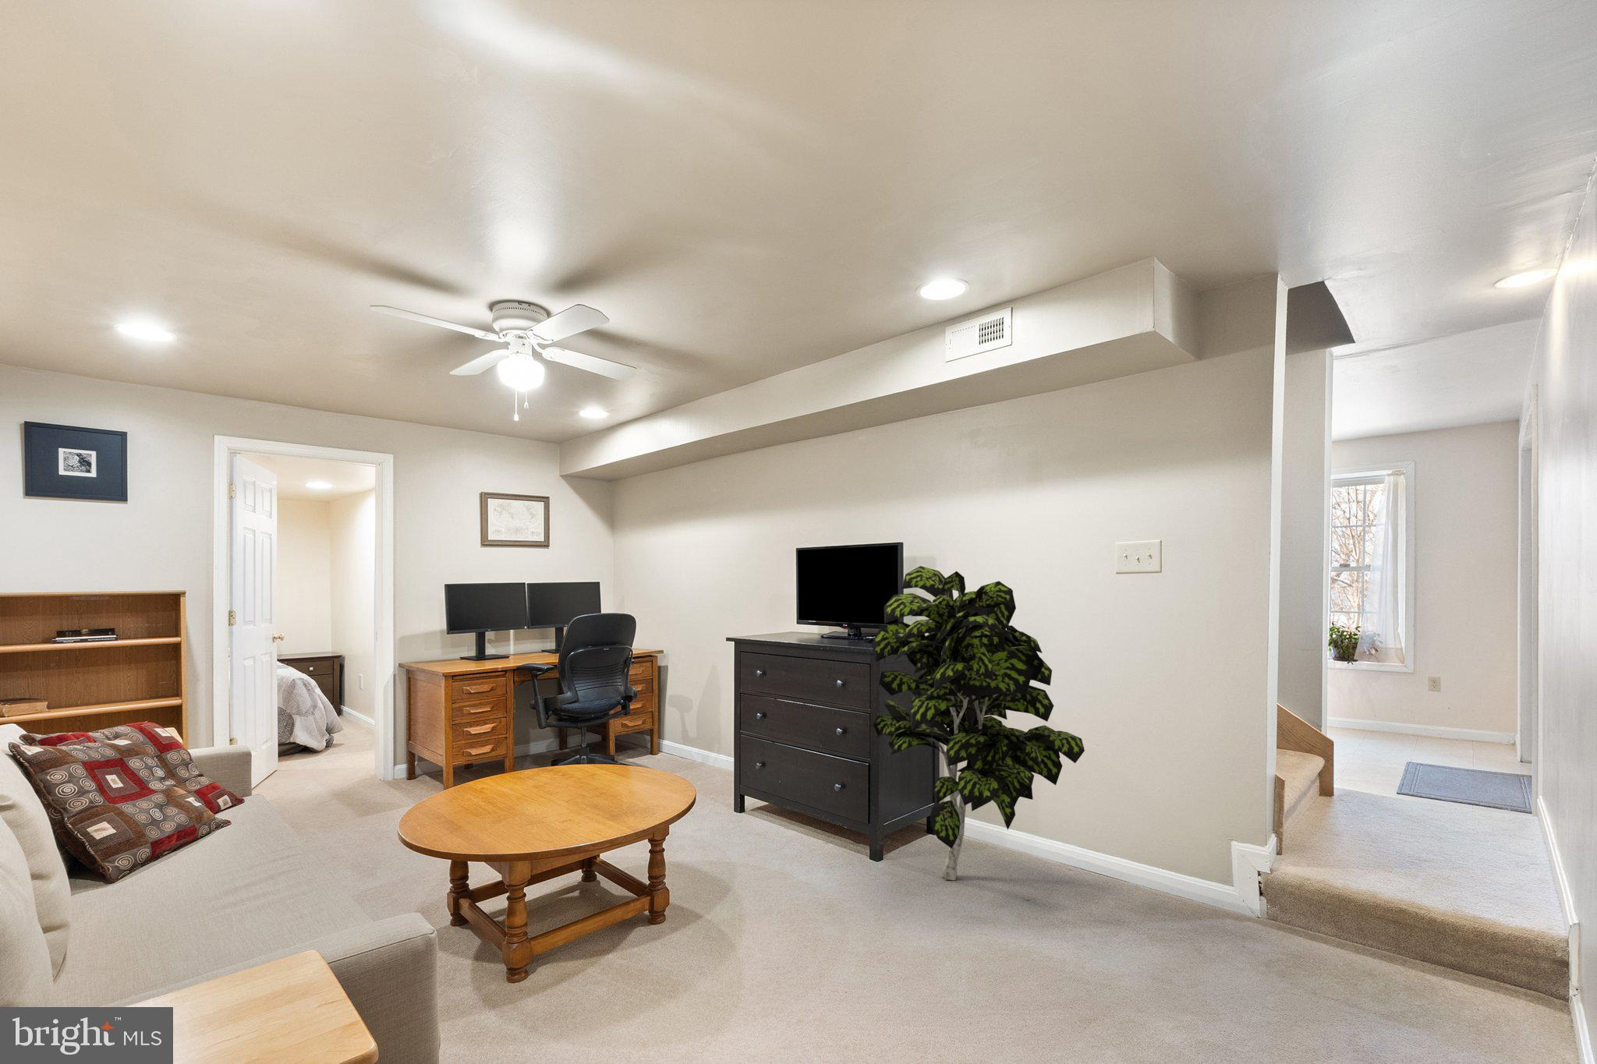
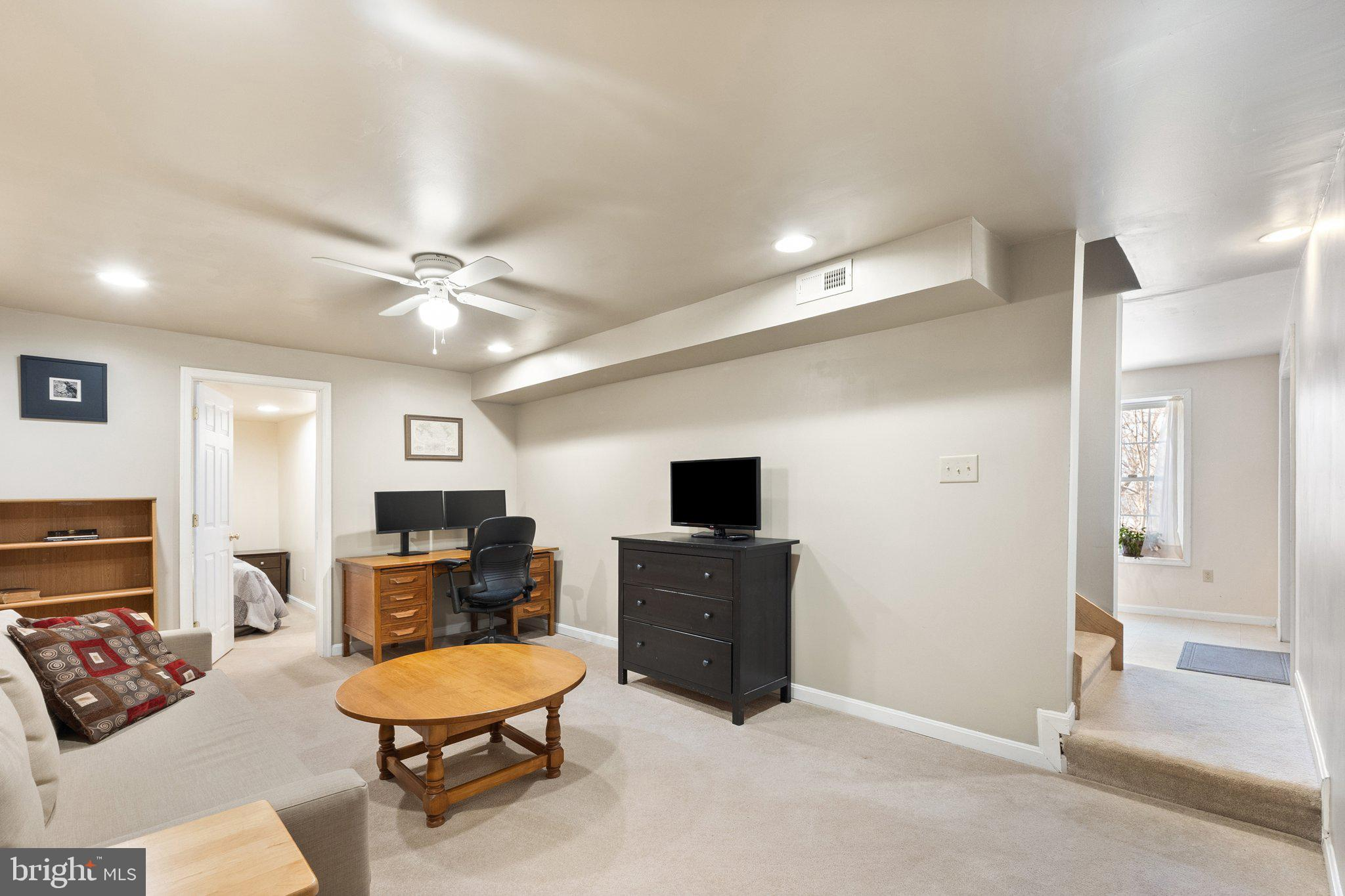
- indoor plant [872,565,1085,881]
